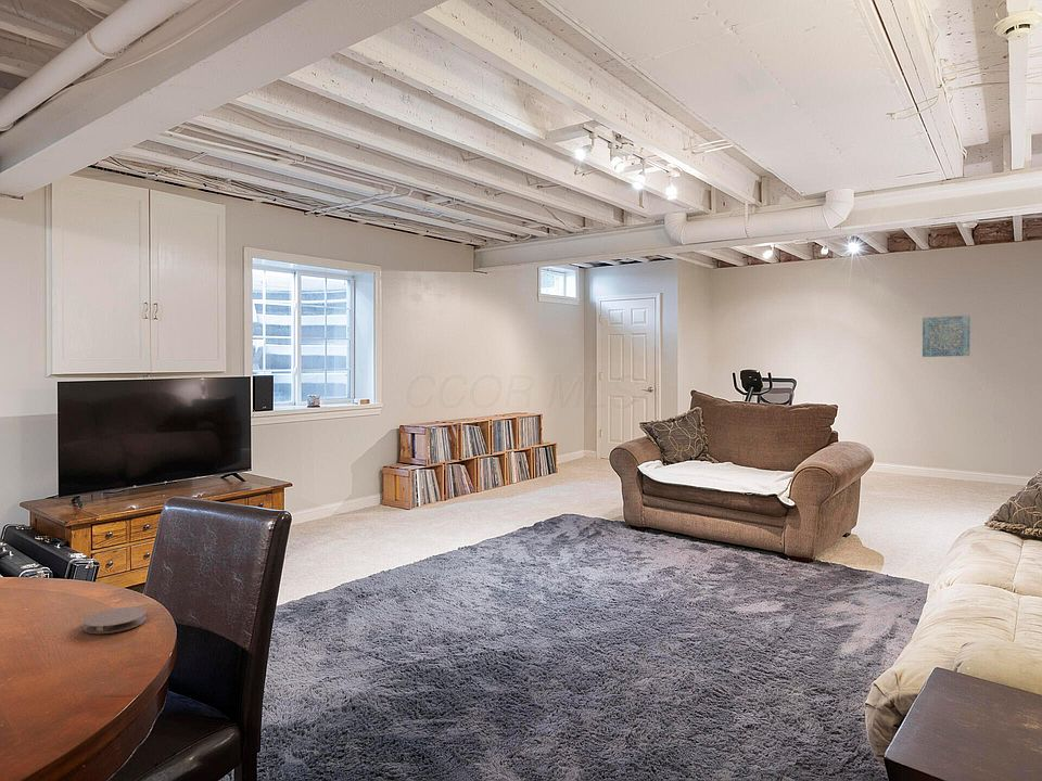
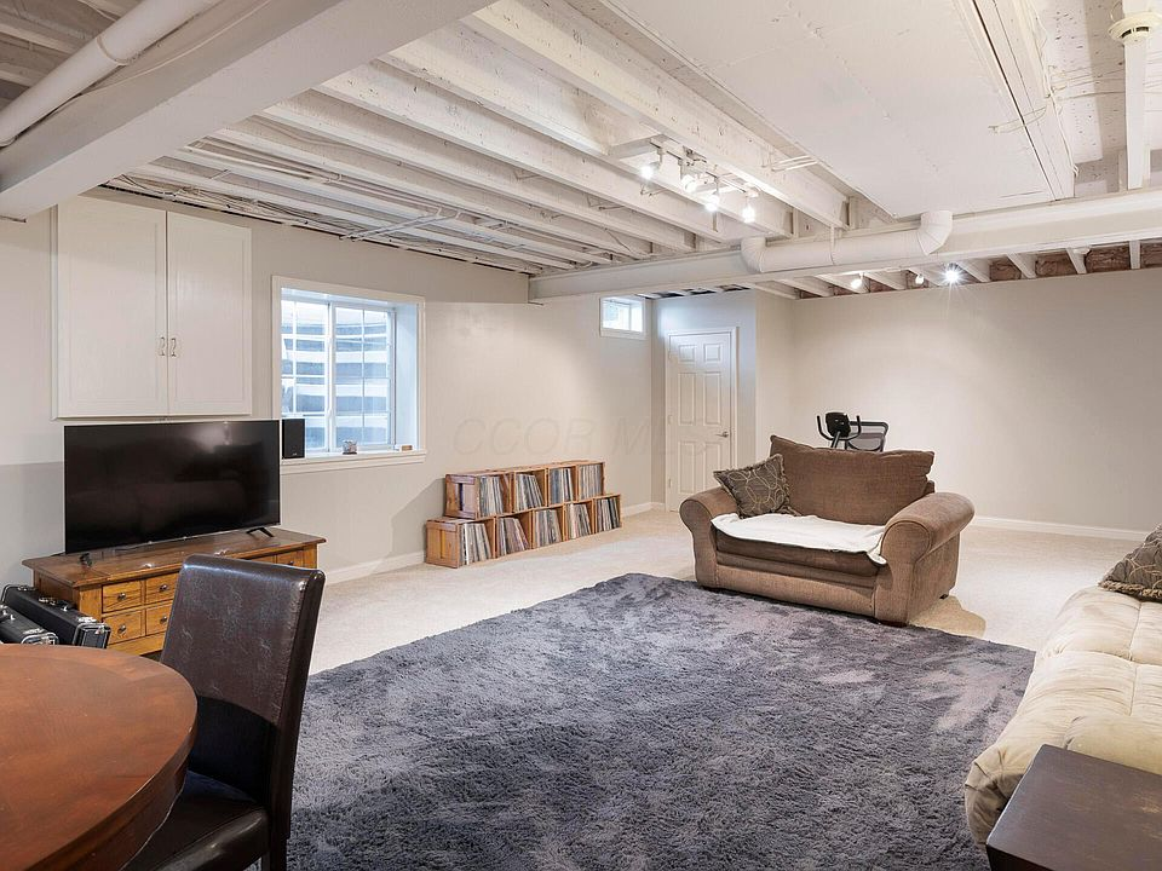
- coaster [82,606,148,635]
- wall art [922,315,971,358]
